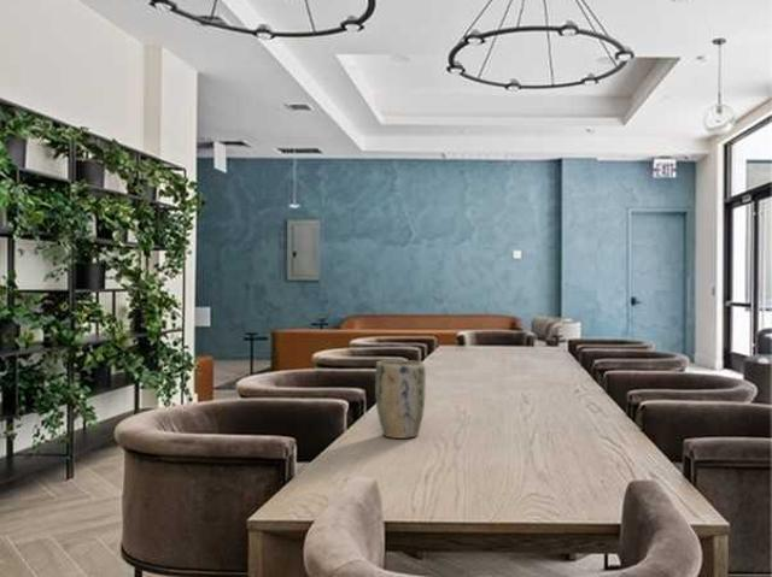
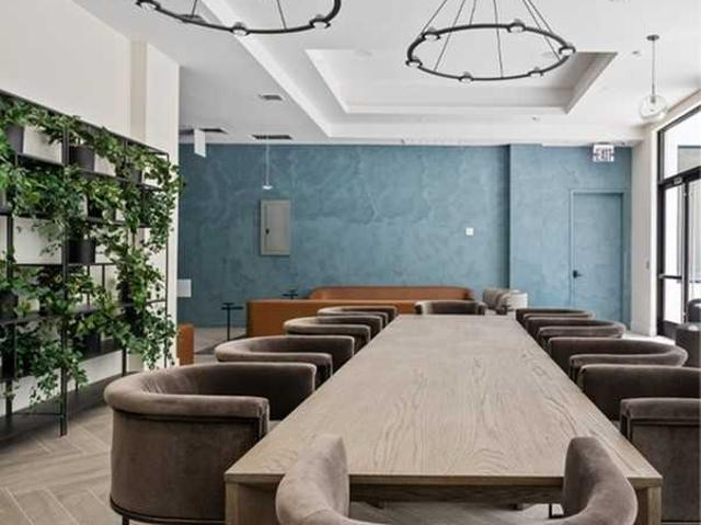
- plant pot [374,359,427,440]
